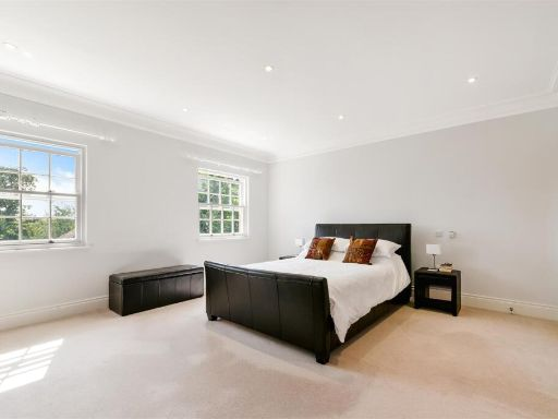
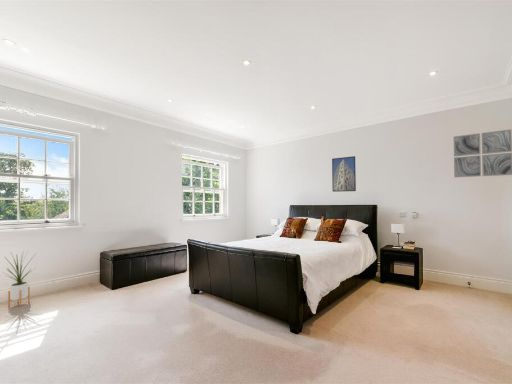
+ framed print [331,155,357,193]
+ wall art [453,128,512,178]
+ house plant [1,250,38,308]
